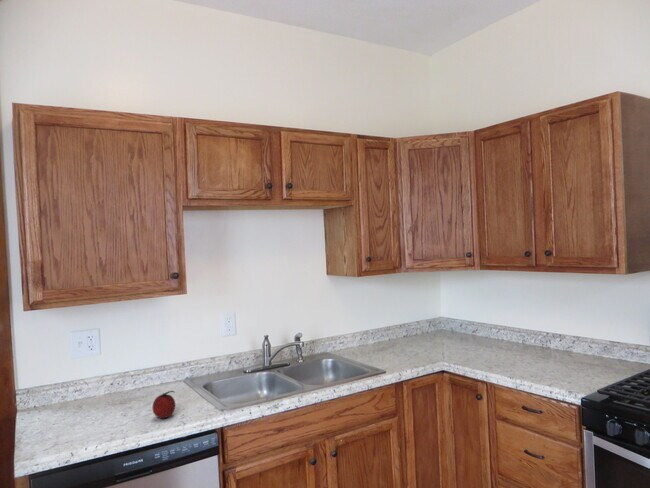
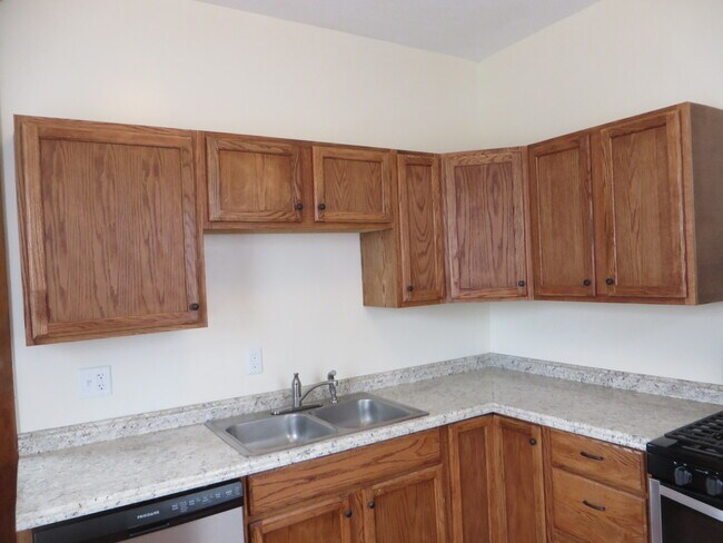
- fruit [152,390,177,419]
